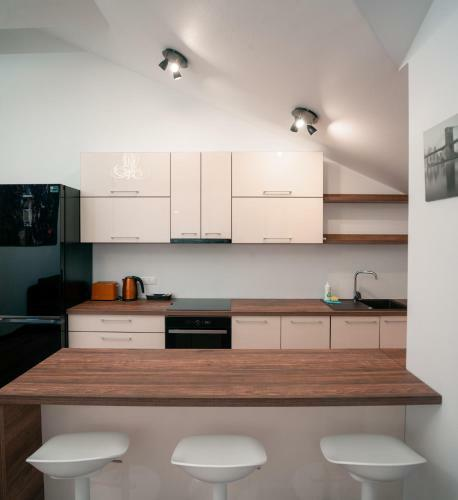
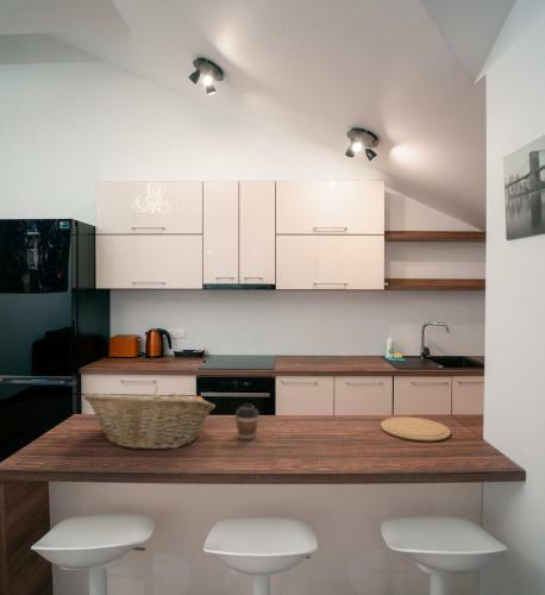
+ coffee cup [234,402,259,440]
+ plate [380,416,452,441]
+ fruit basket [82,387,217,451]
